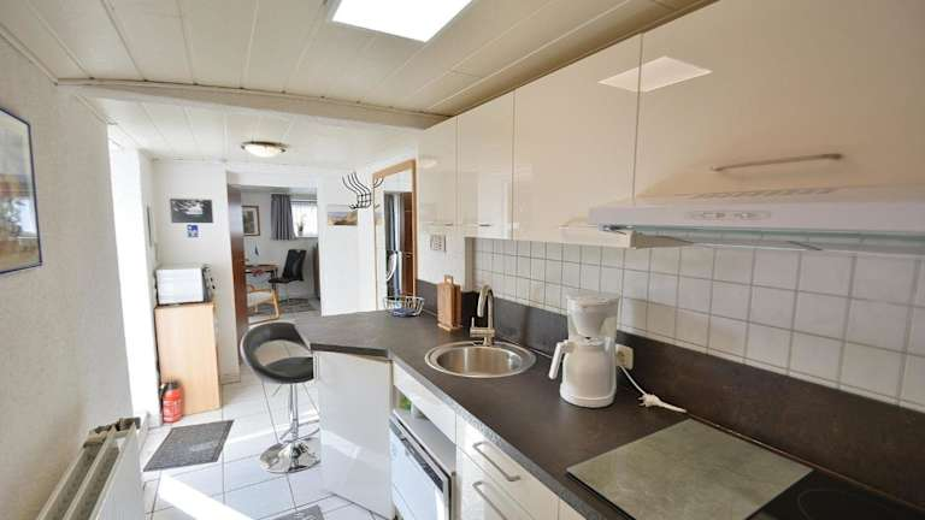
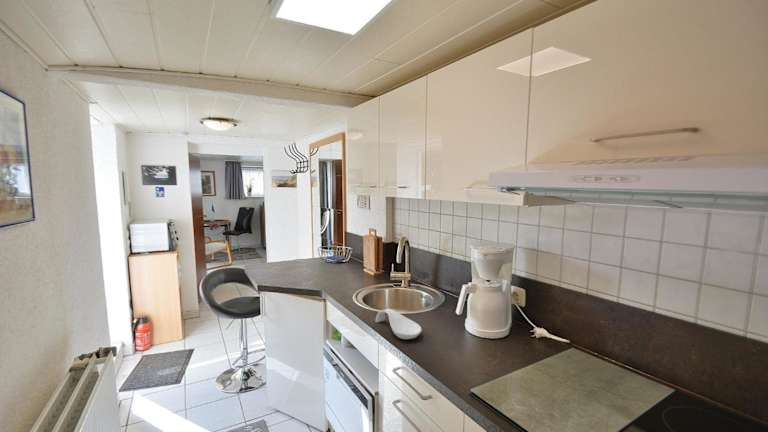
+ spoon rest [375,308,423,340]
